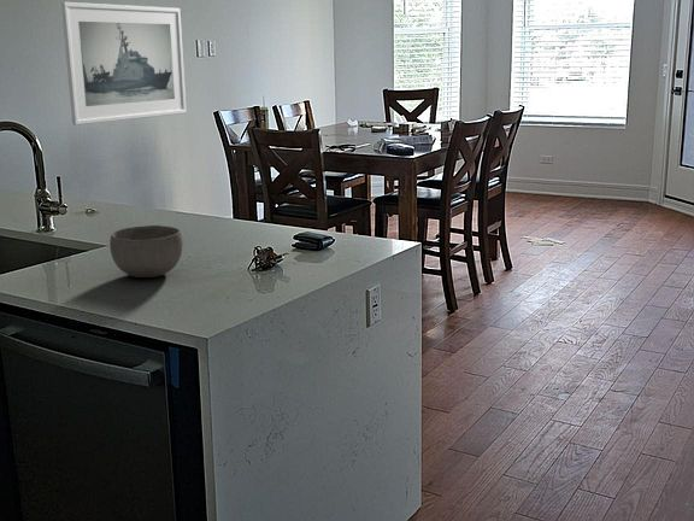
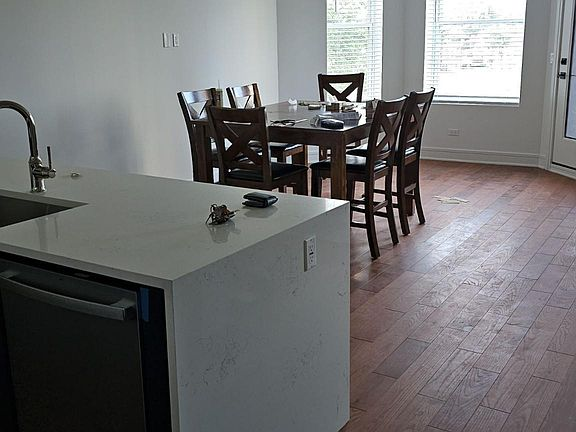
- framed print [60,1,187,127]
- bowl [108,224,184,279]
